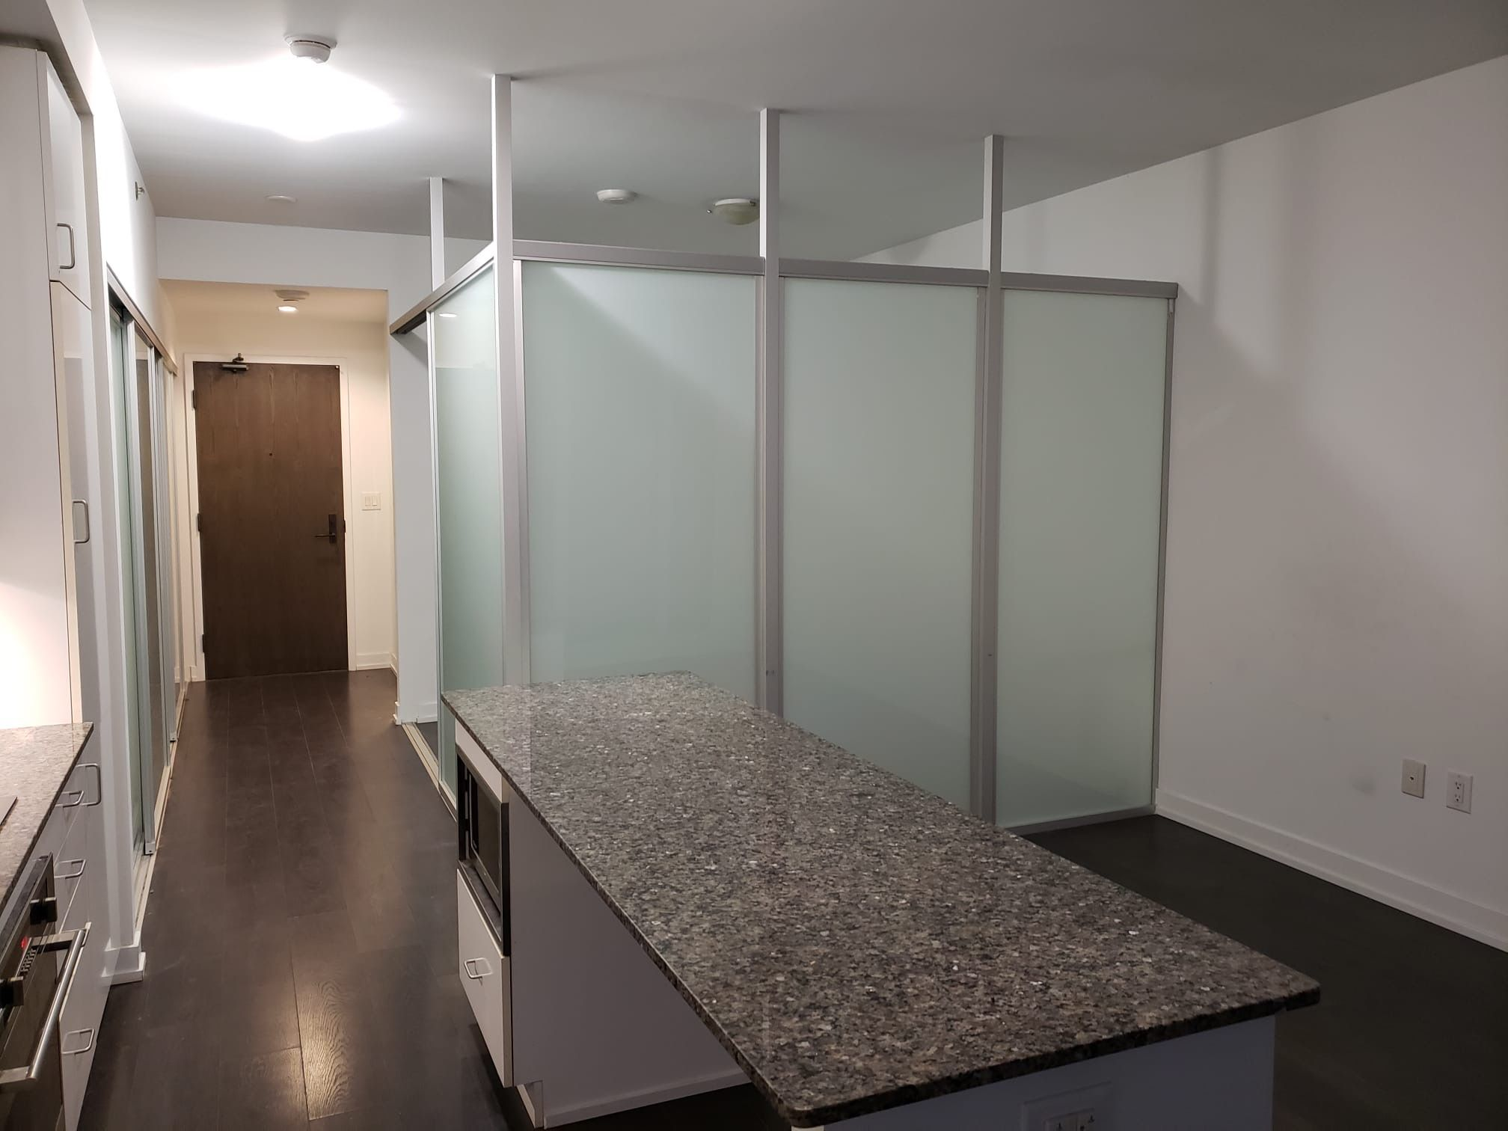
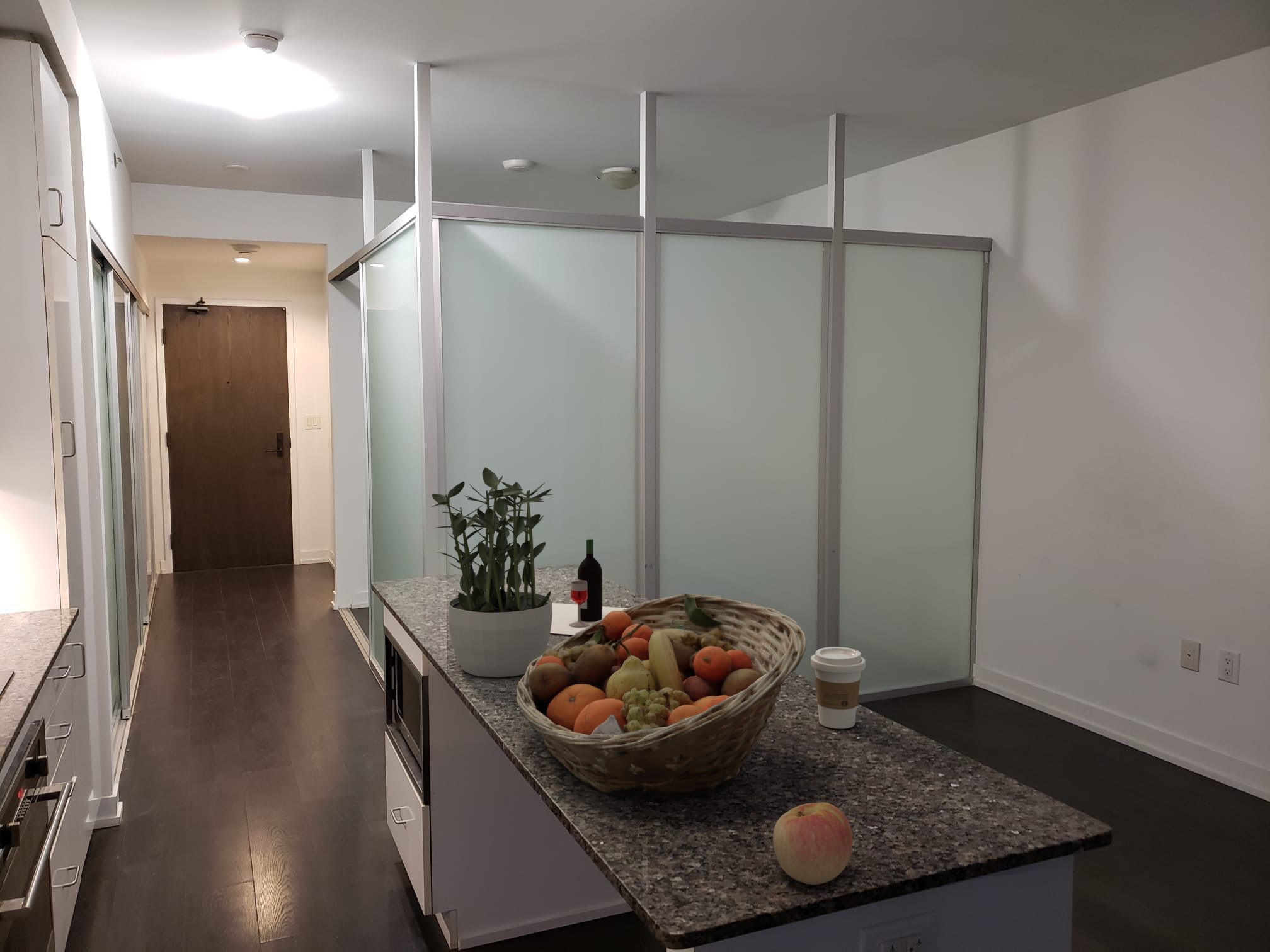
+ wine bottle [551,538,627,635]
+ apple [772,802,853,885]
+ potted plant [430,467,554,678]
+ fruit basket [515,593,807,799]
+ coffee cup [810,646,866,729]
